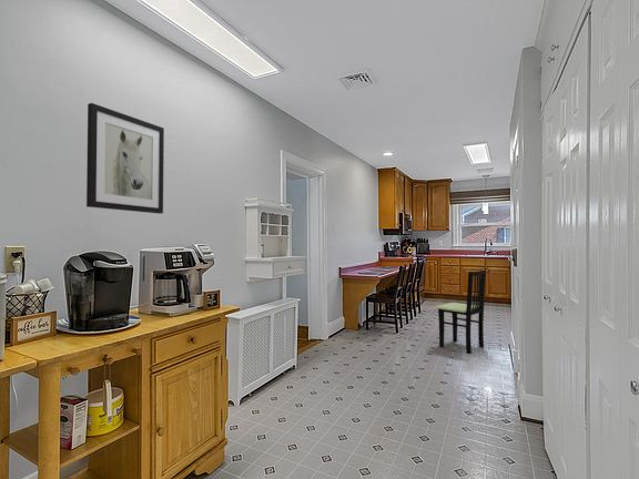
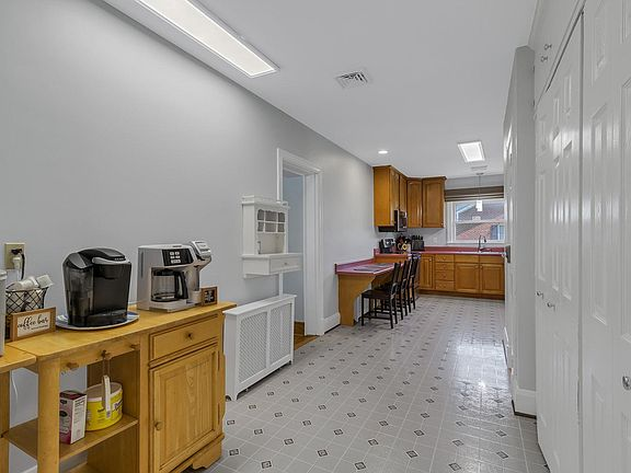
- wall art [85,102,165,215]
- dining chair [435,269,487,355]
